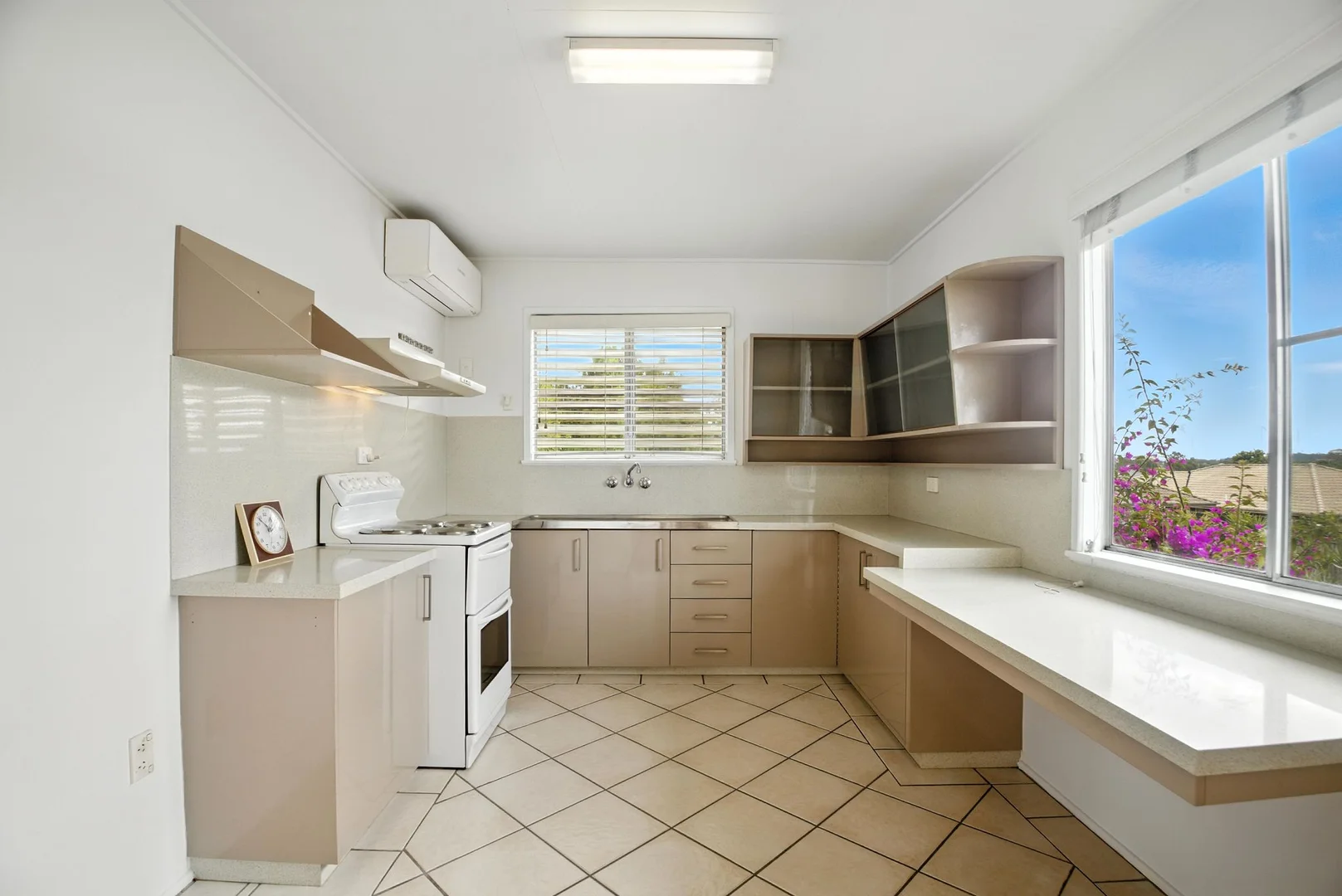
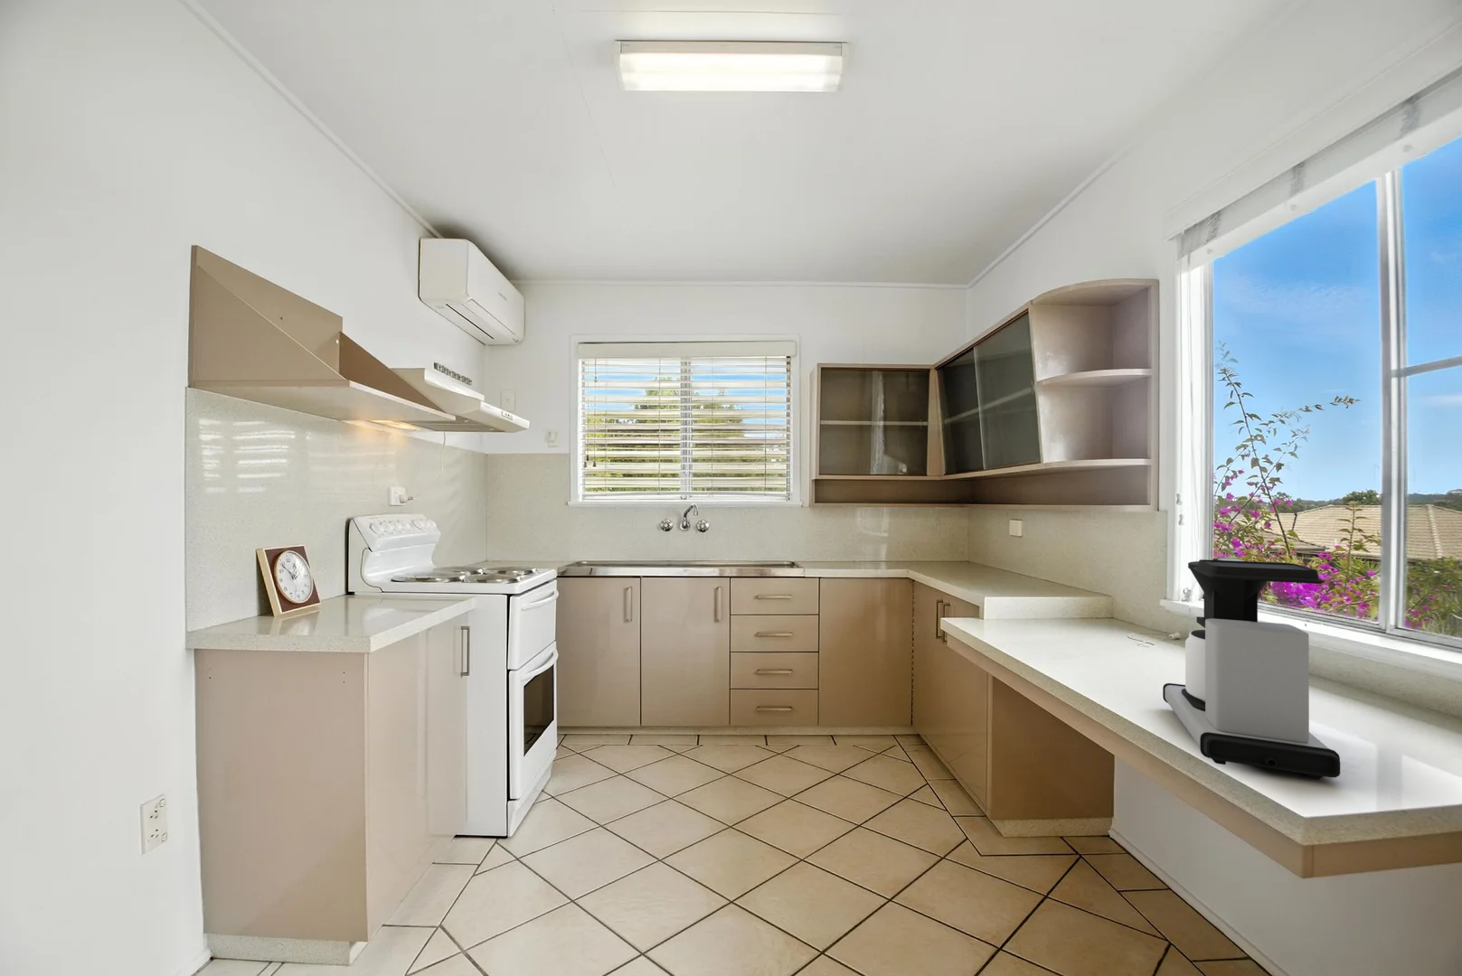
+ coffee maker [1161,557,1341,780]
